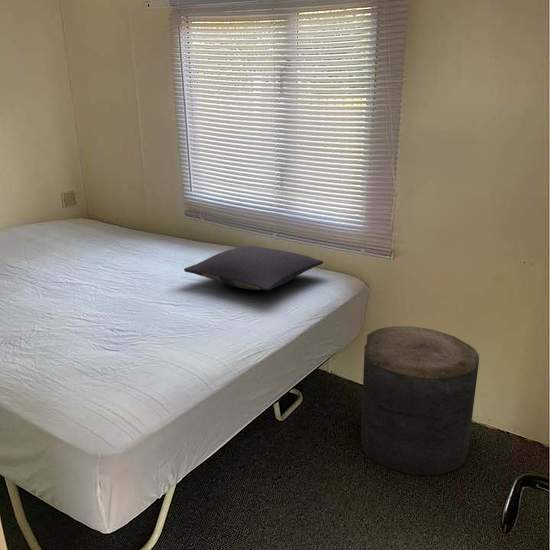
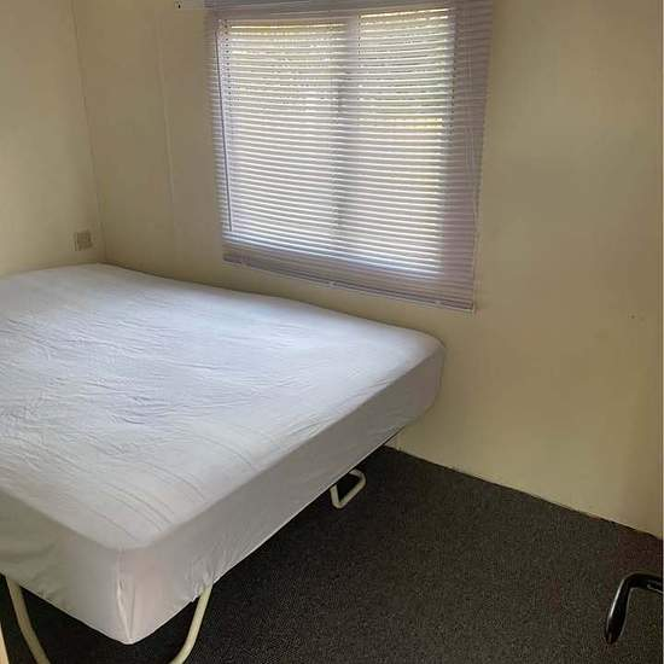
- stool [360,325,480,476]
- pillow [183,245,324,292]
